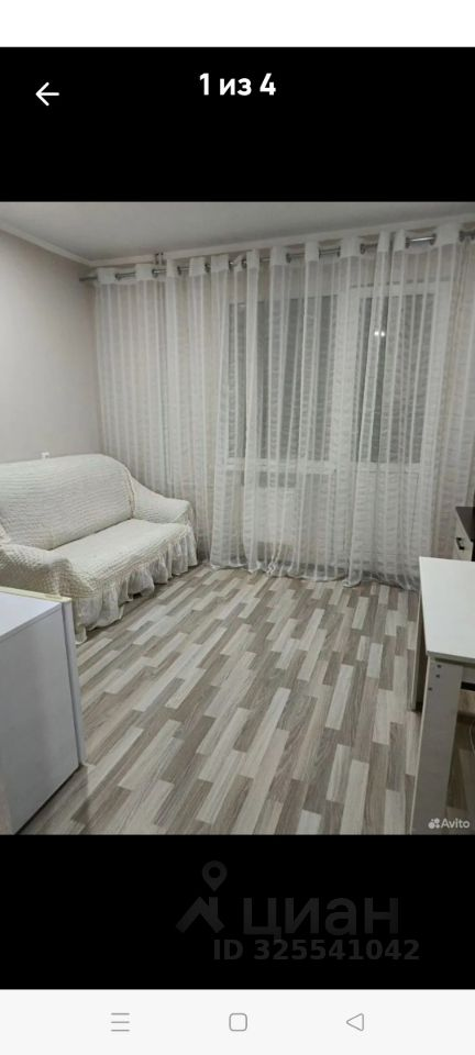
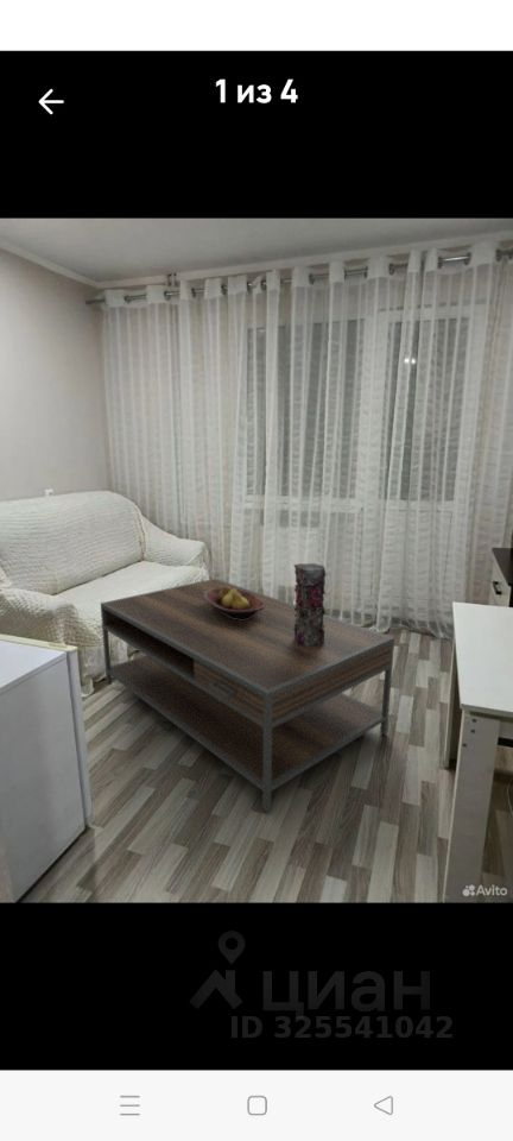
+ coffee table [100,578,395,813]
+ fruit bowl [203,586,265,620]
+ vase [293,562,328,647]
